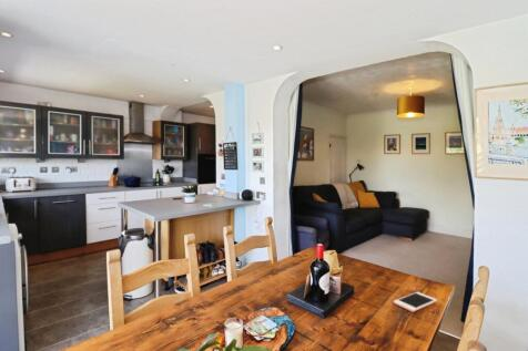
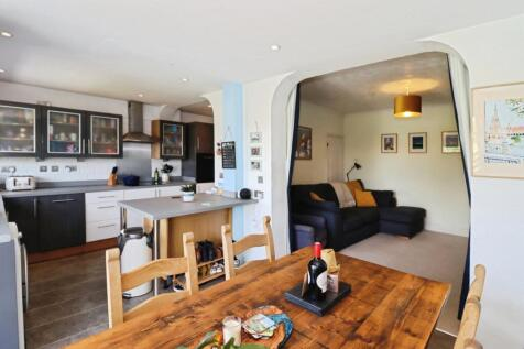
- cell phone [393,291,438,313]
